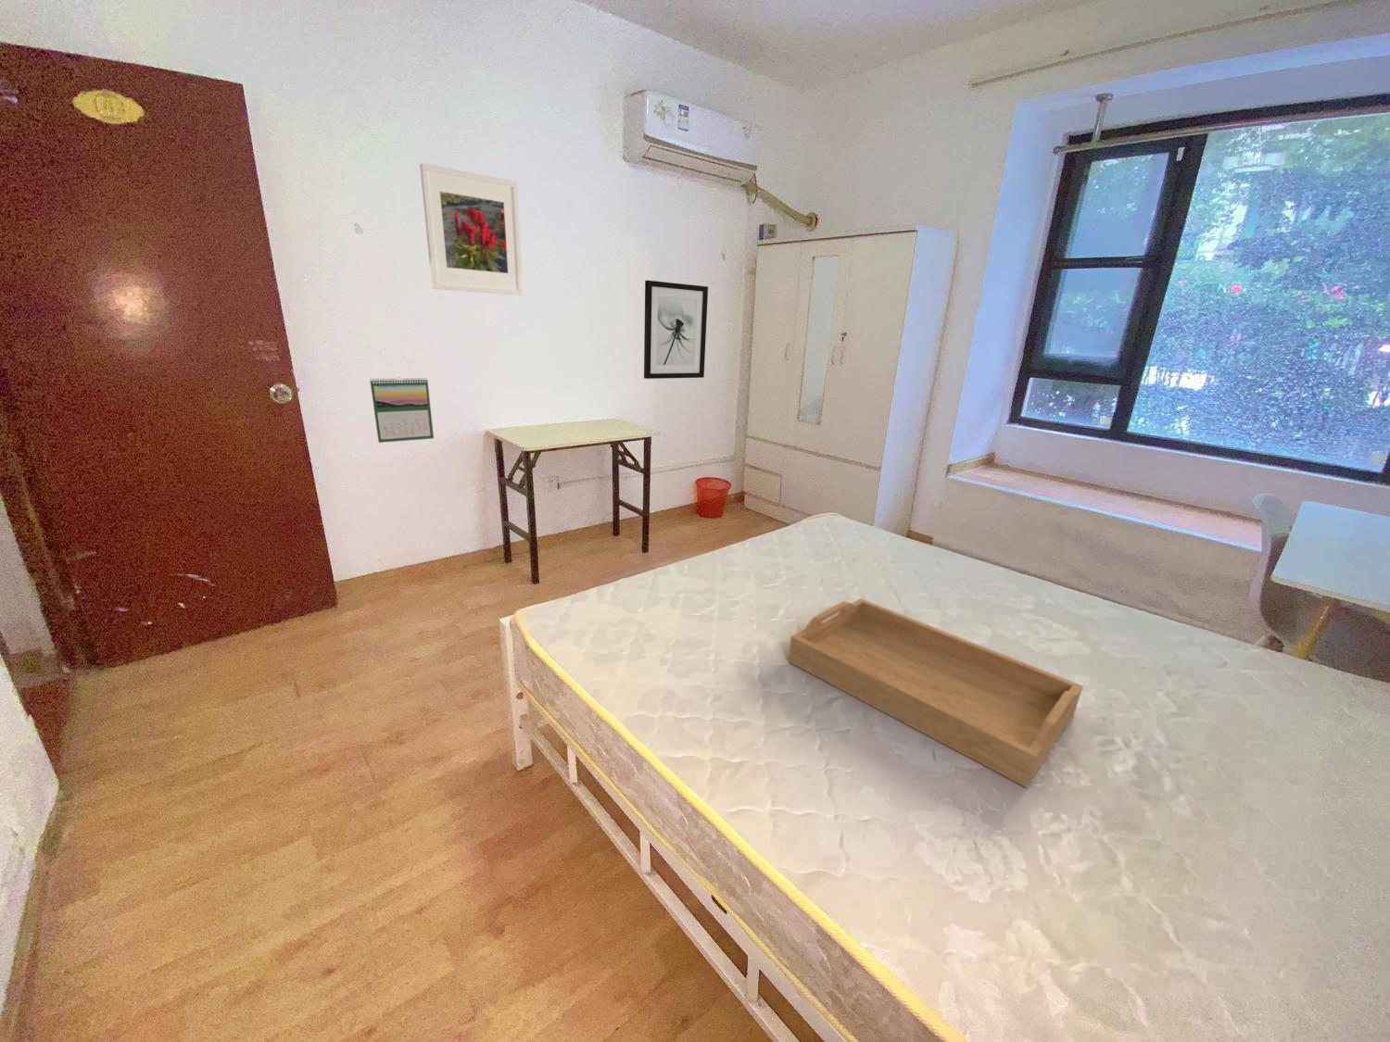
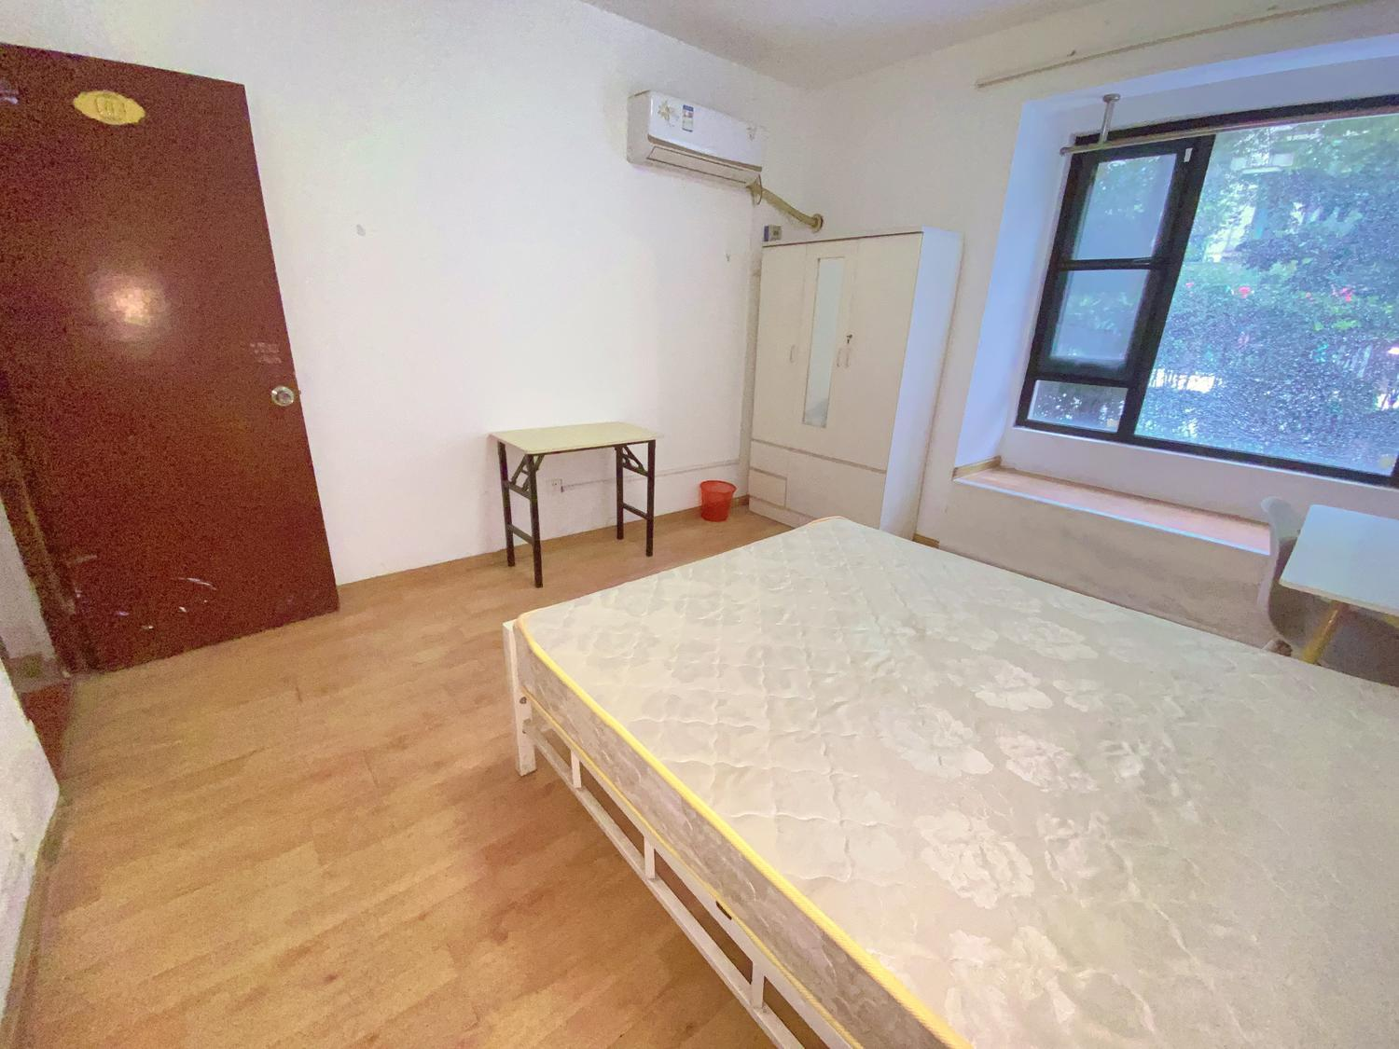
- calendar [369,377,435,443]
- serving tray [787,598,1085,789]
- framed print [419,162,523,297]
- wall art [644,280,709,380]
